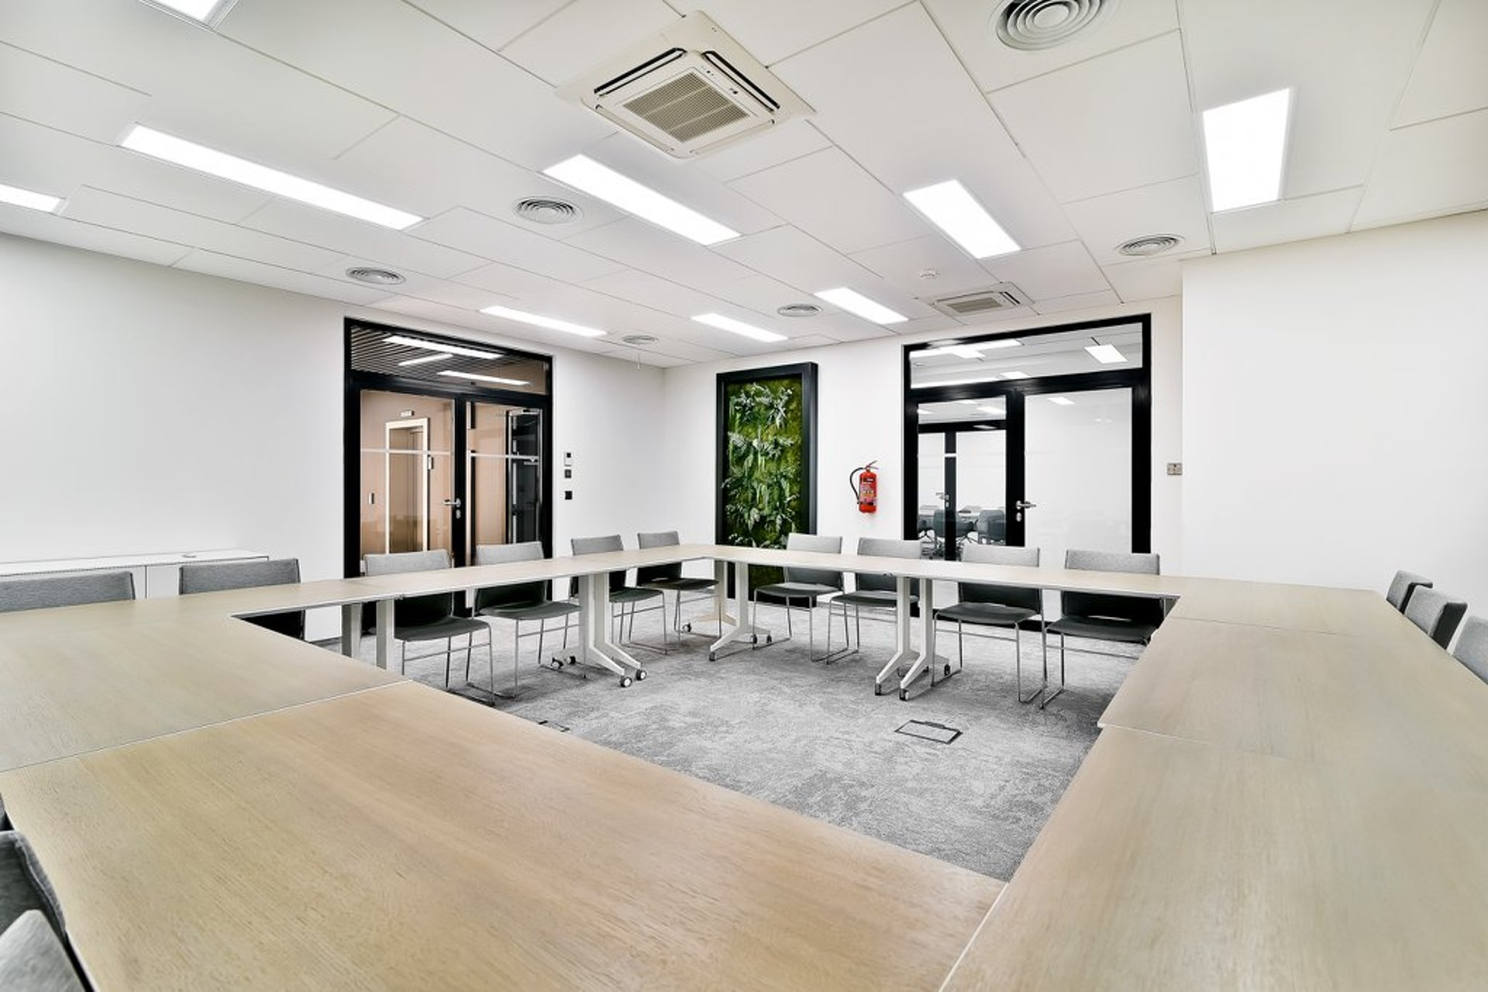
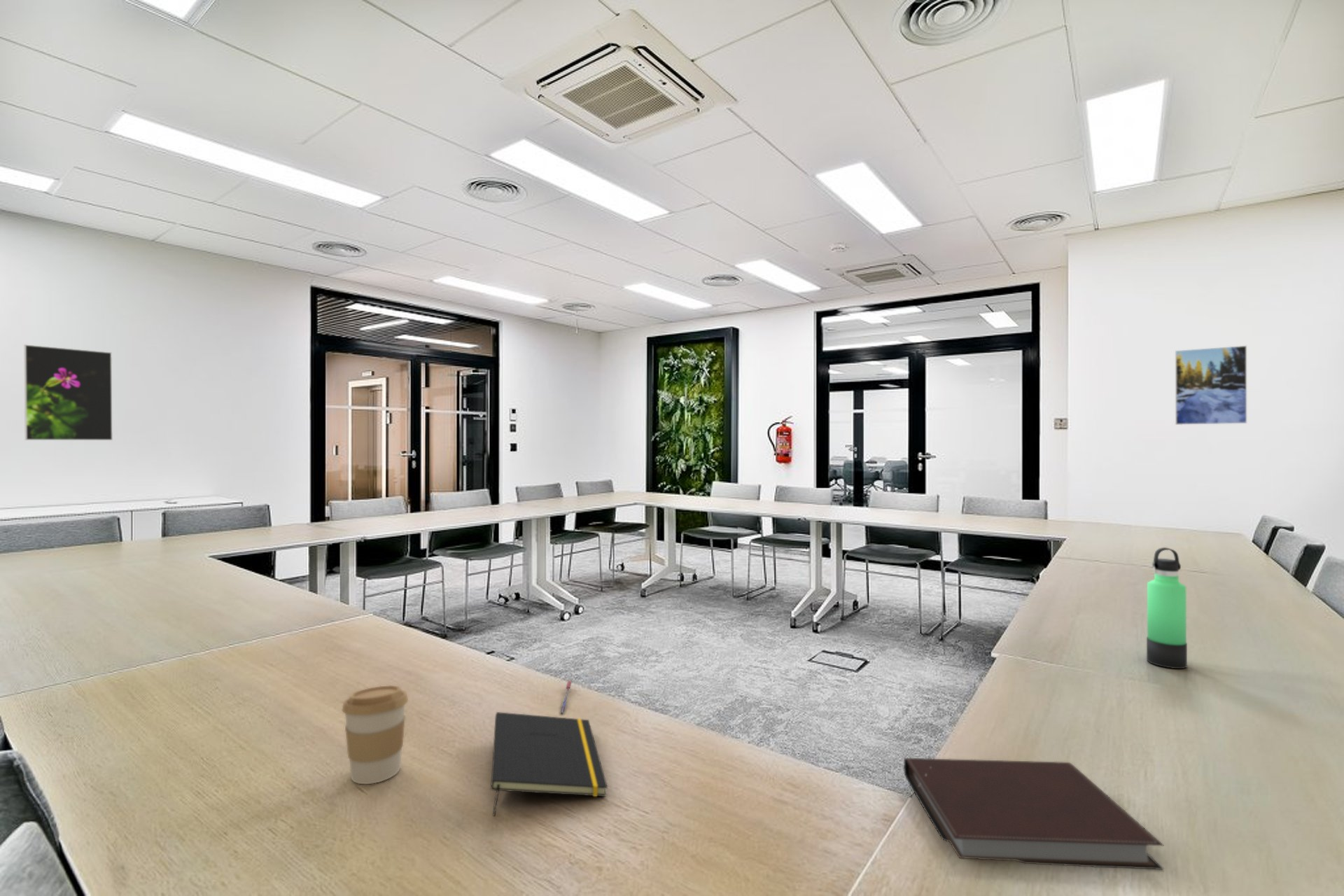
+ notebook [903,757,1165,870]
+ pen [559,680,573,715]
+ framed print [1175,345,1247,426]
+ notepad [490,711,608,816]
+ thermos bottle [1146,547,1188,669]
+ coffee cup [341,685,409,785]
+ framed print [23,344,113,441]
